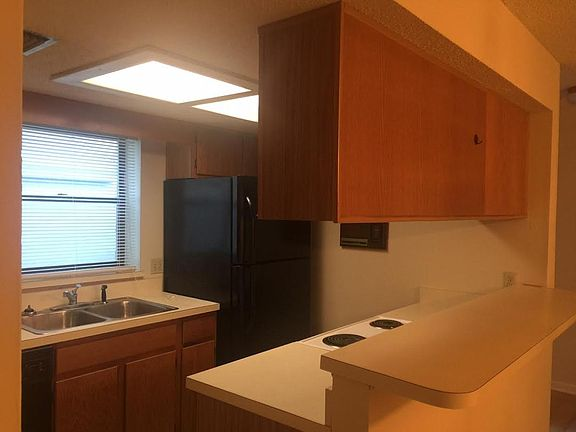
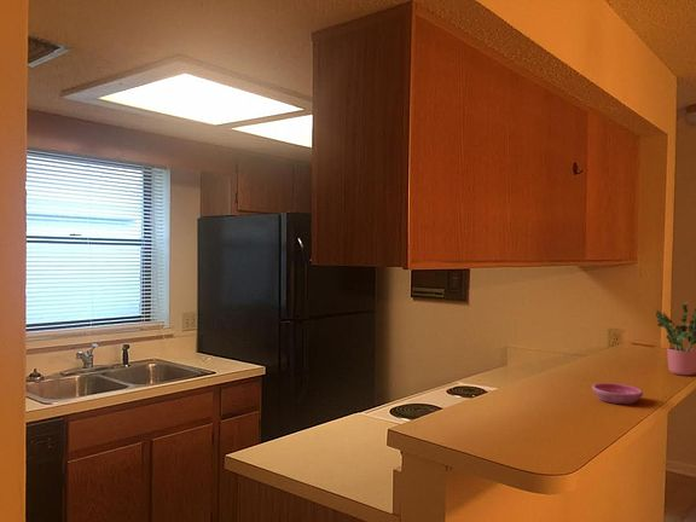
+ potted plant [655,300,696,377]
+ saucer [591,382,644,405]
